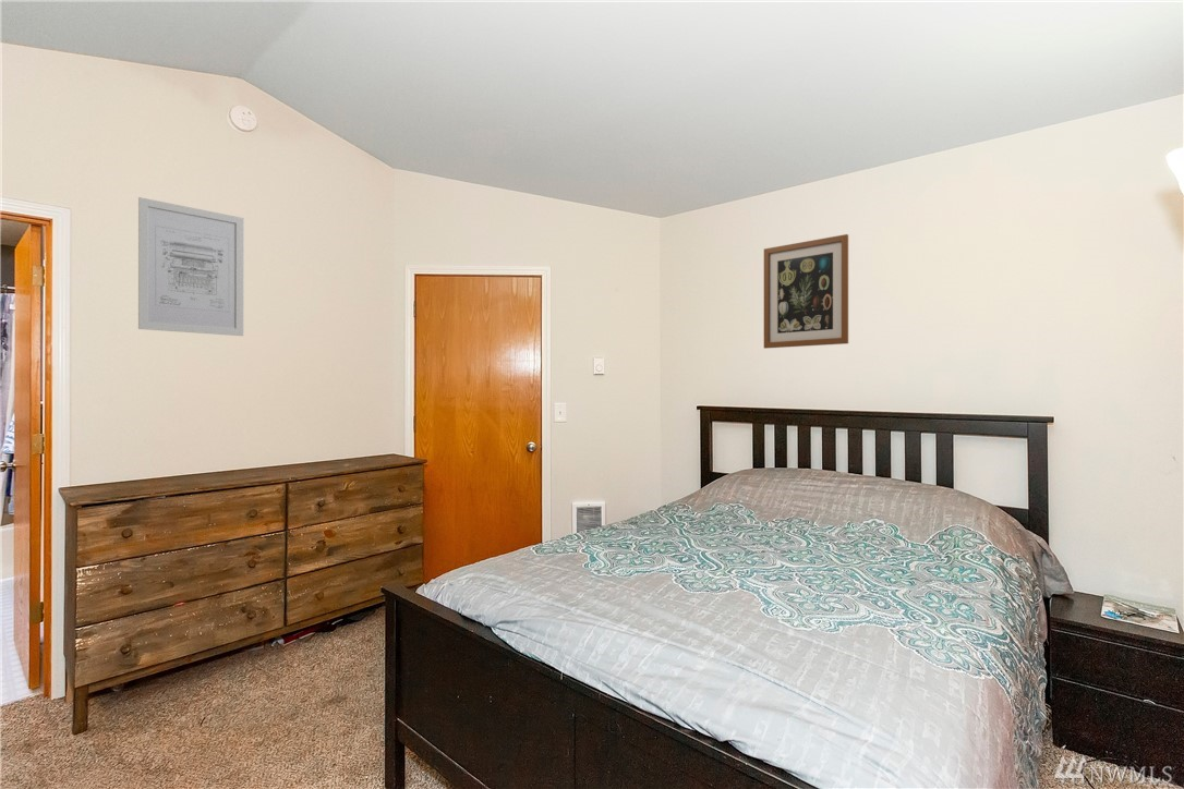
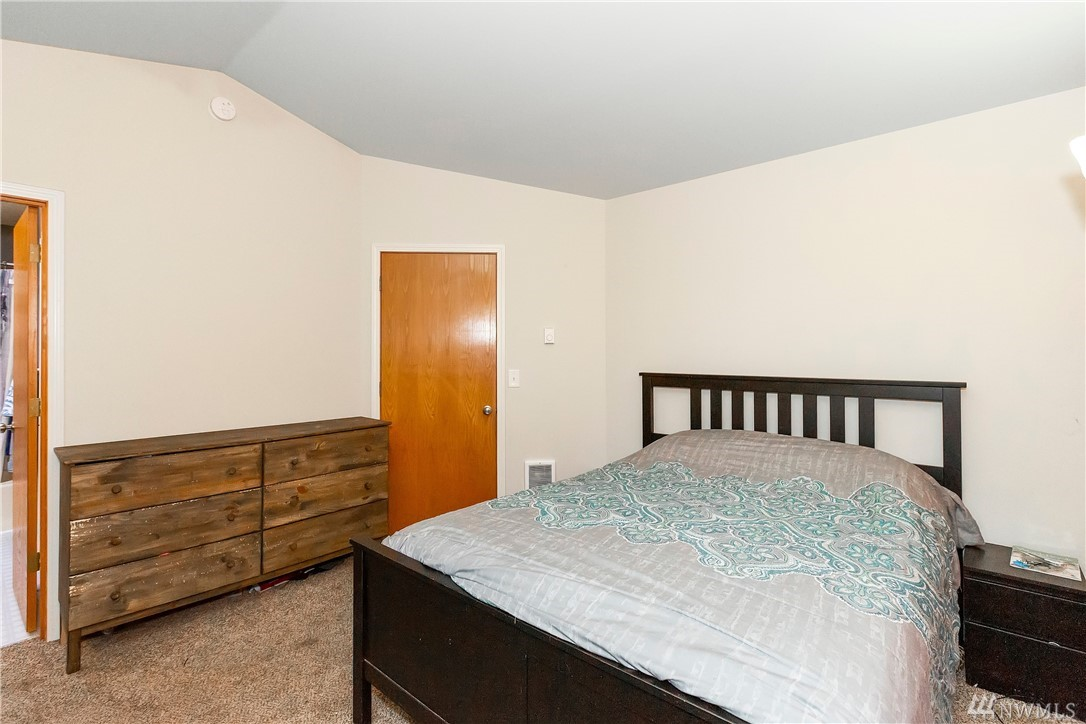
- wall art [763,233,849,350]
- wall art [137,196,244,337]
